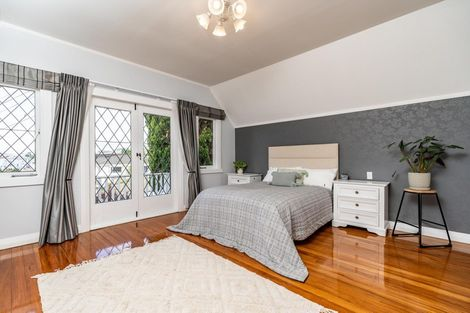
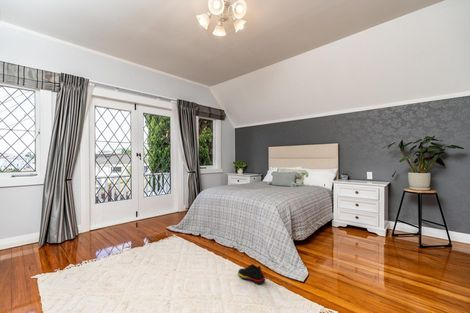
+ shoe [237,263,266,285]
